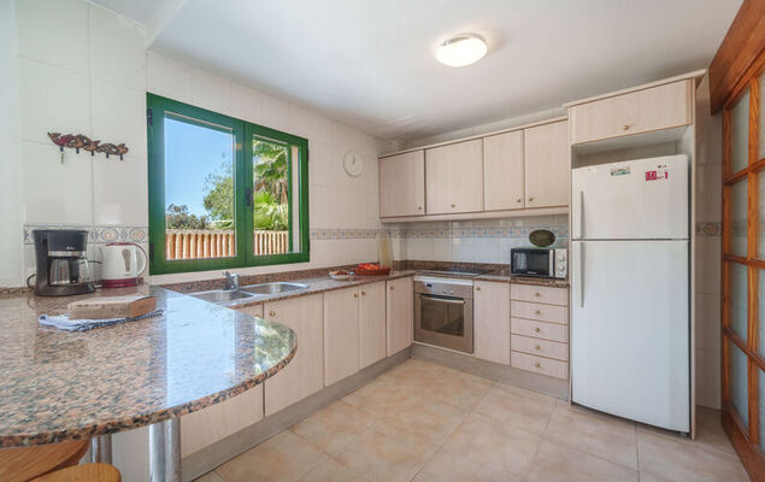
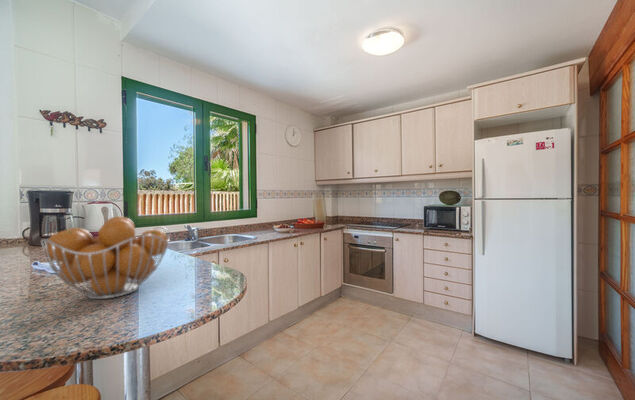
+ fruit basket [40,215,171,300]
